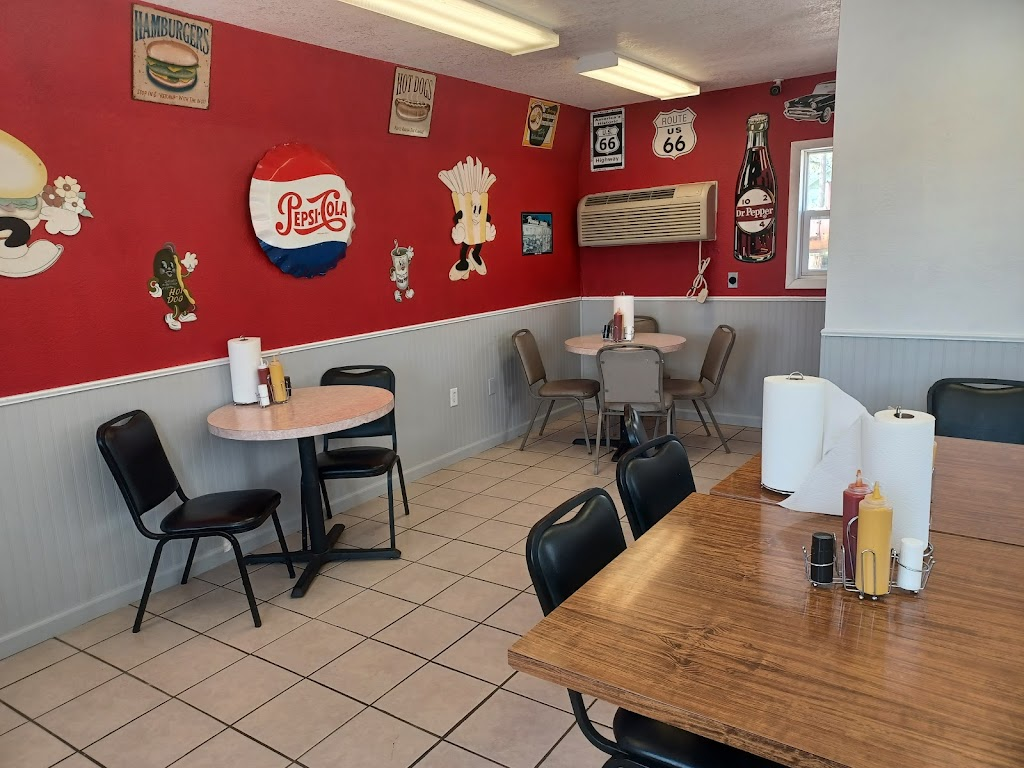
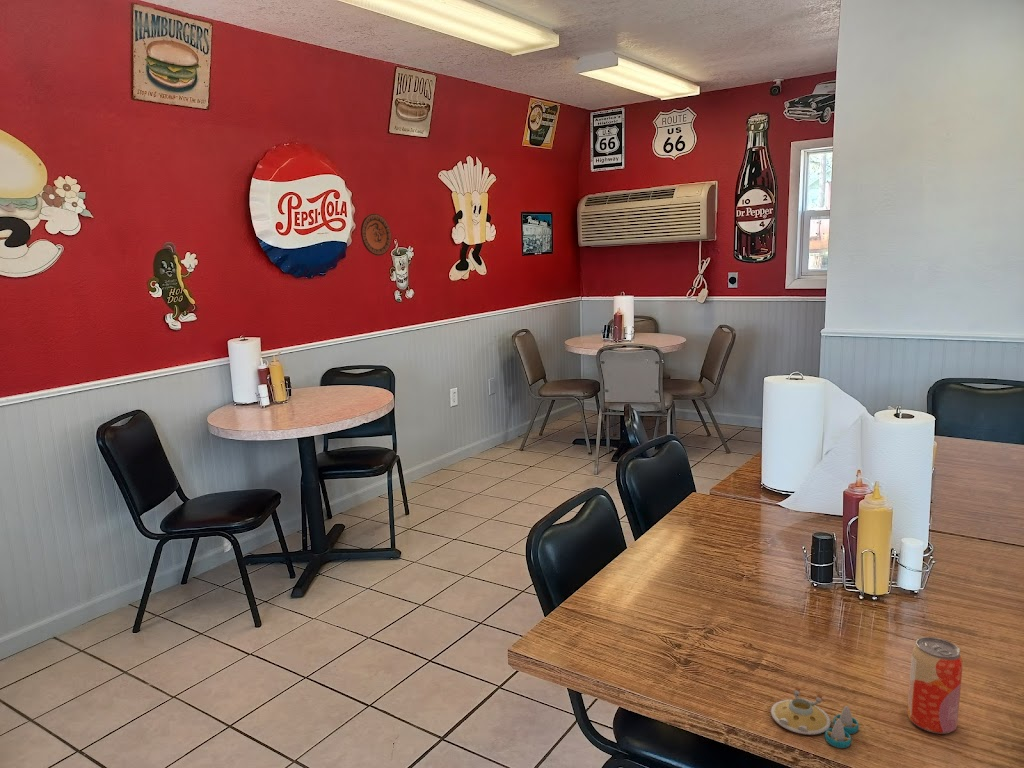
+ salt and pepper shaker set [770,686,860,749]
+ beverage can [906,636,964,735]
+ decorative plate [360,213,392,257]
